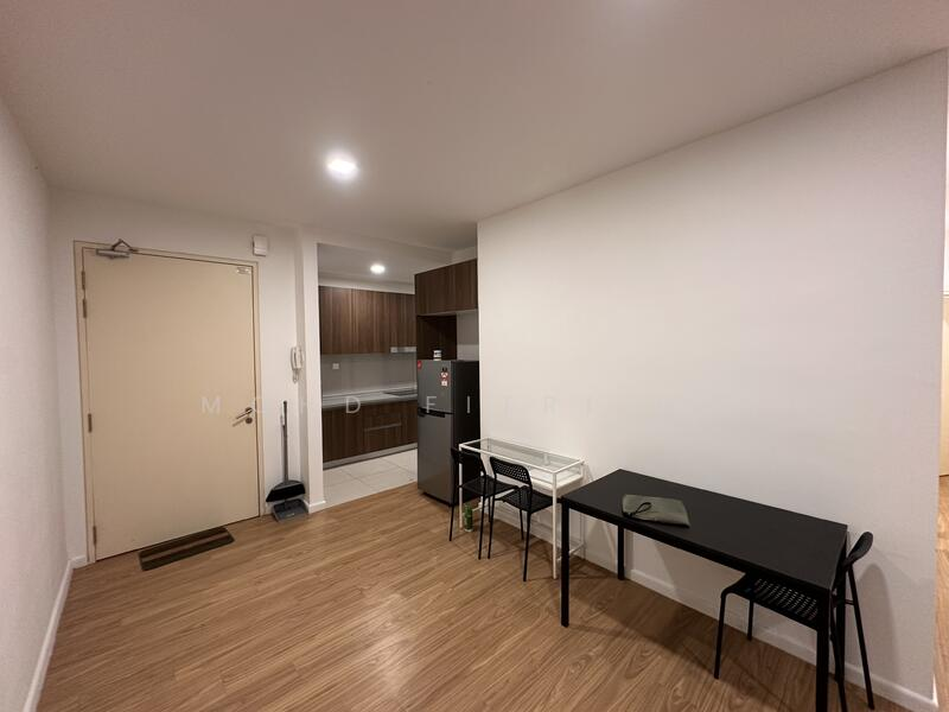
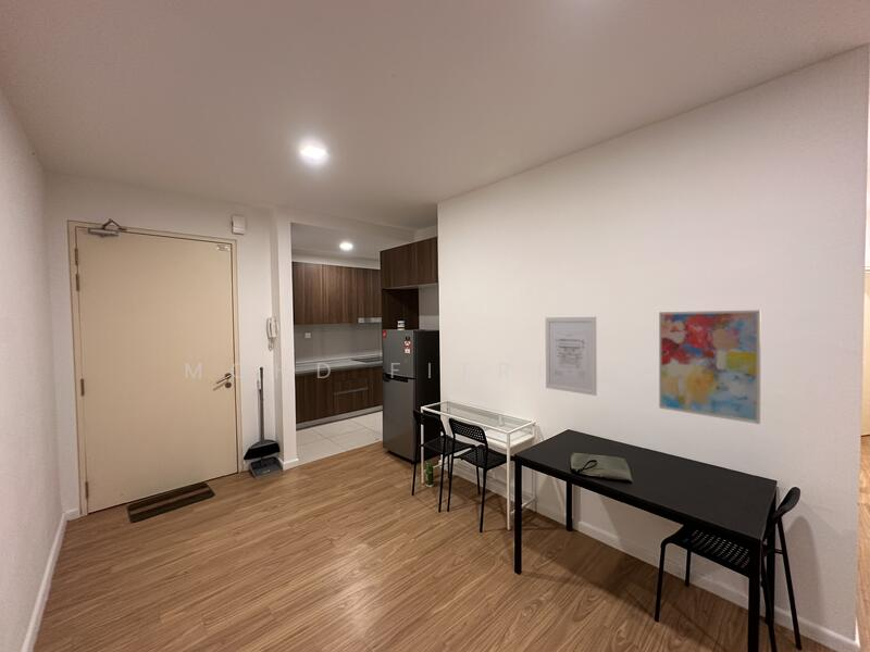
+ wall art [658,309,762,425]
+ wall art [545,316,598,397]
